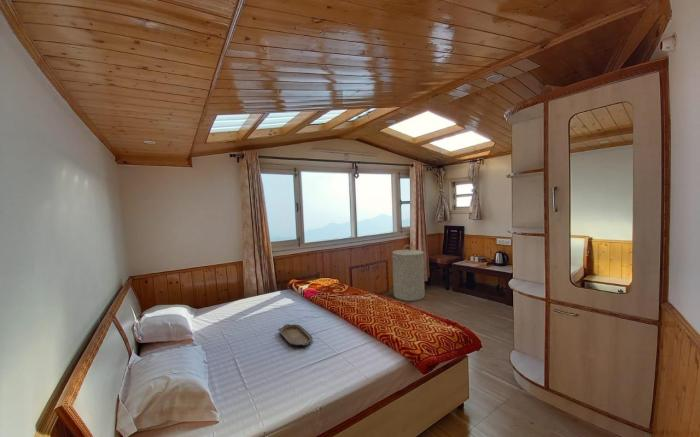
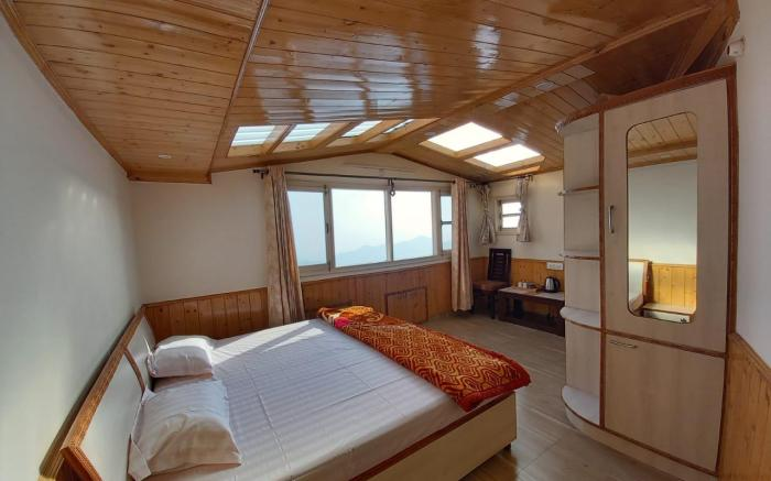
- laundry hamper [391,244,426,302]
- serving tray [277,323,313,347]
